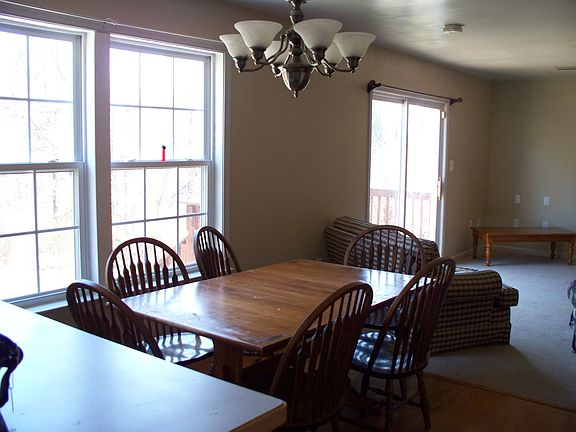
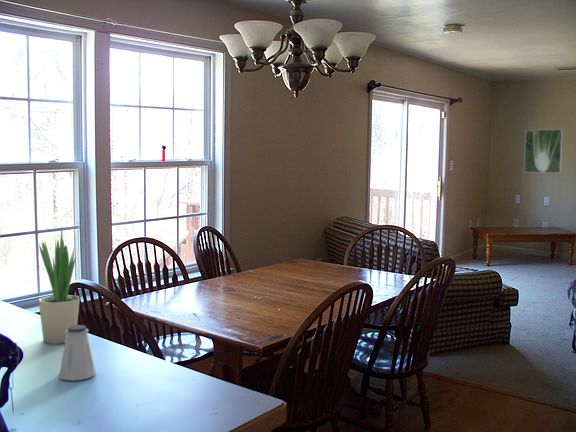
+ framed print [523,128,564,174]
+ saltshaker [58,324,97,381]
+ potted plant [38,228,81,345]
